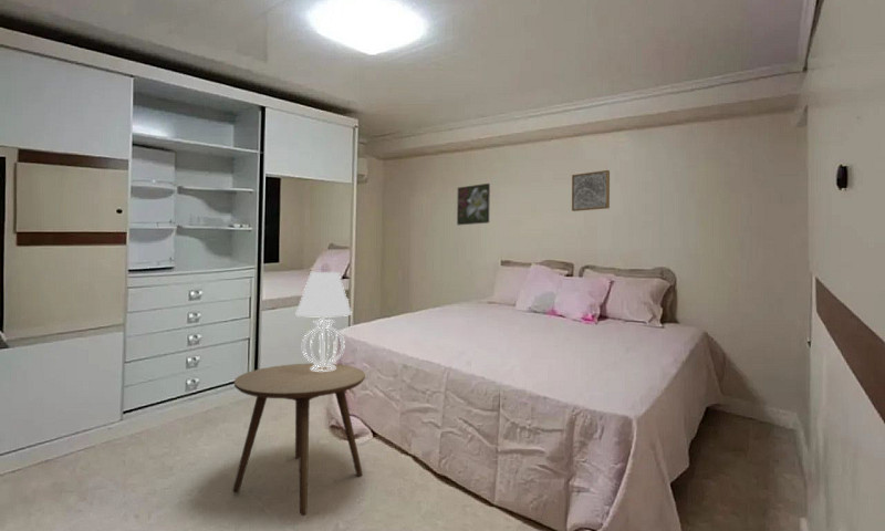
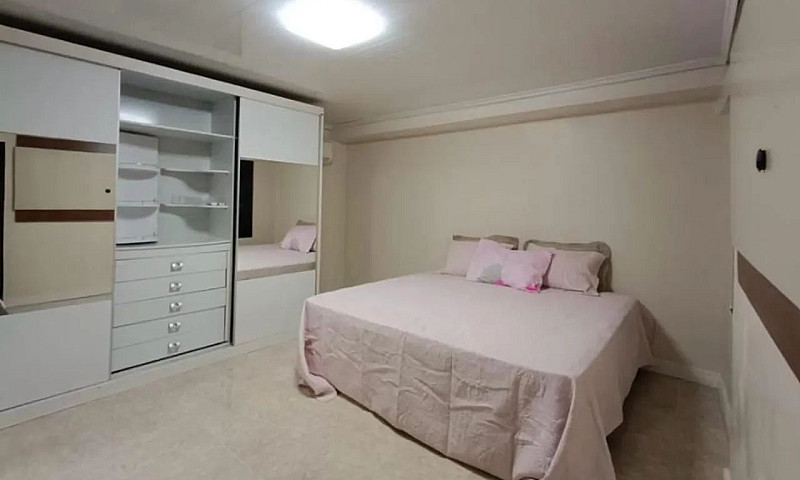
- wall art [571,169,611,212]
- side table [231,363,366,517]
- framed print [456,183,491,226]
- table lamp [294,271,353,372]
